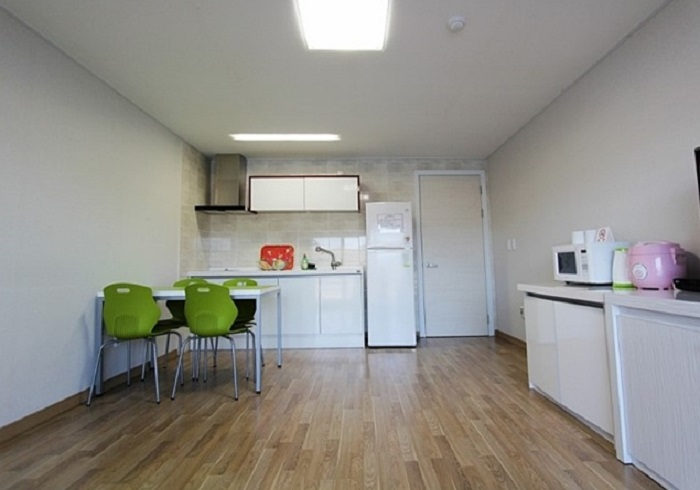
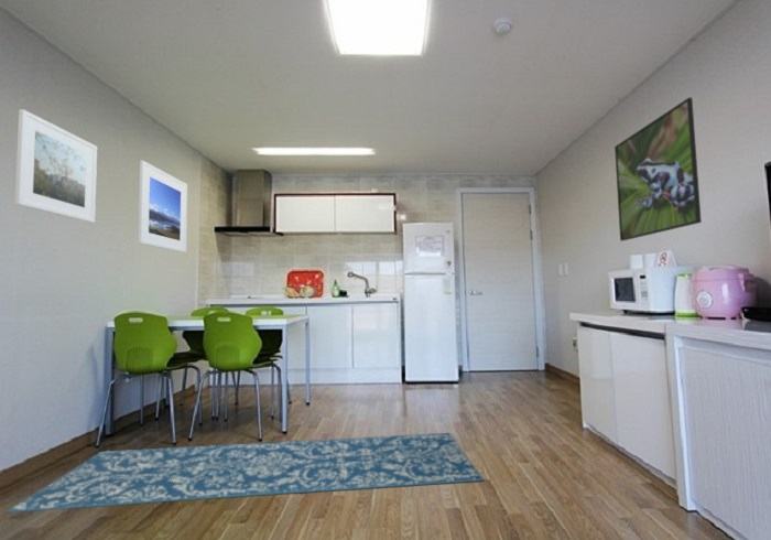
+ rug [4,432,485,514]
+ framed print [137,160,188,253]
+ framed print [13,108,98,224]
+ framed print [613,96,703,242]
